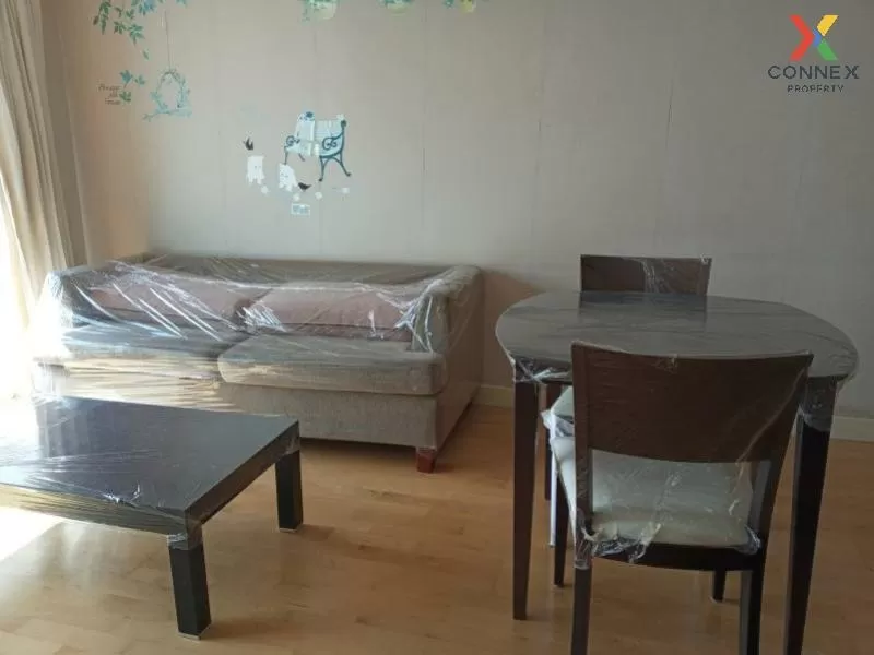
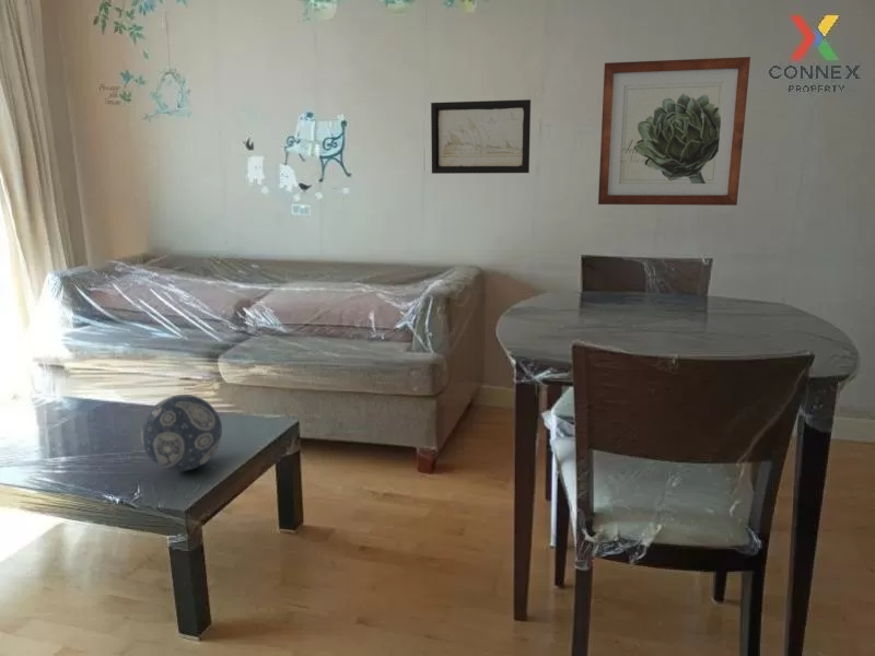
+ wall art [597,56,751,207]
+ wall art [430,98,532,175]
+ decorative ball [140,394,223,472]
